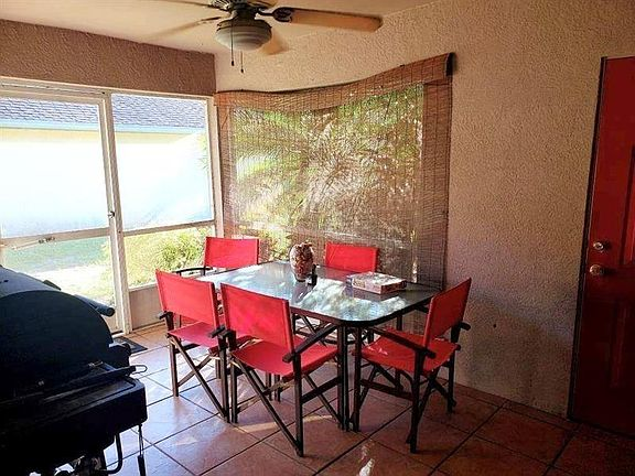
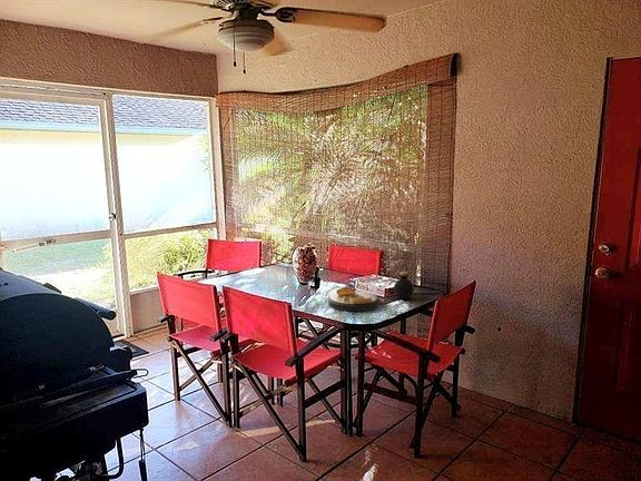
+ plate [326,287,381,312]
+ bottle [393,271,415,301]
